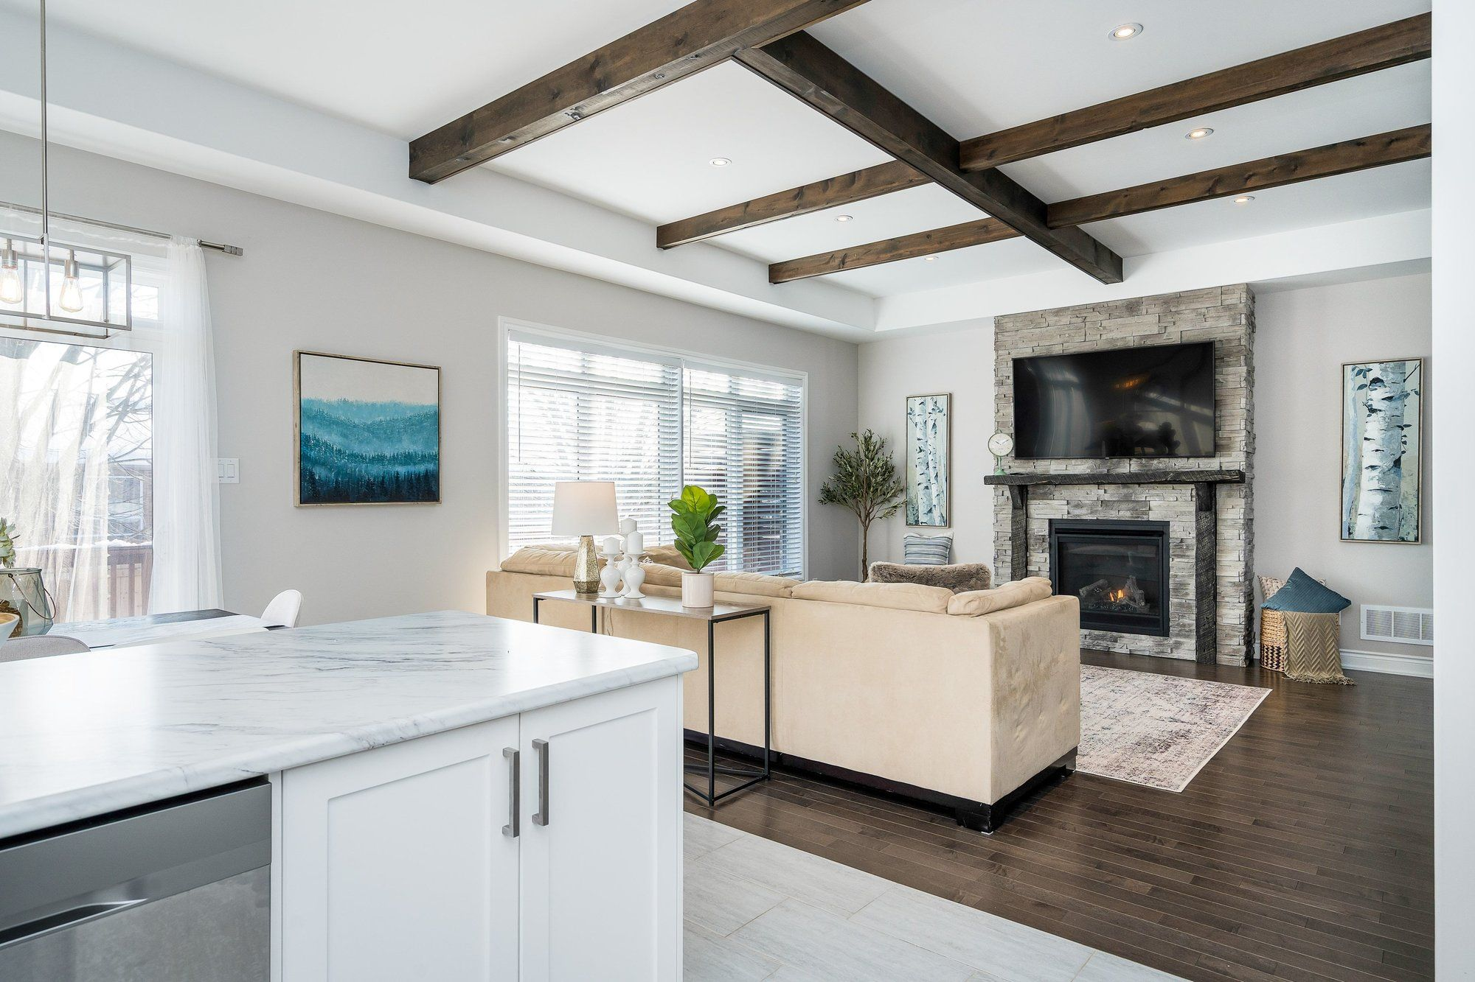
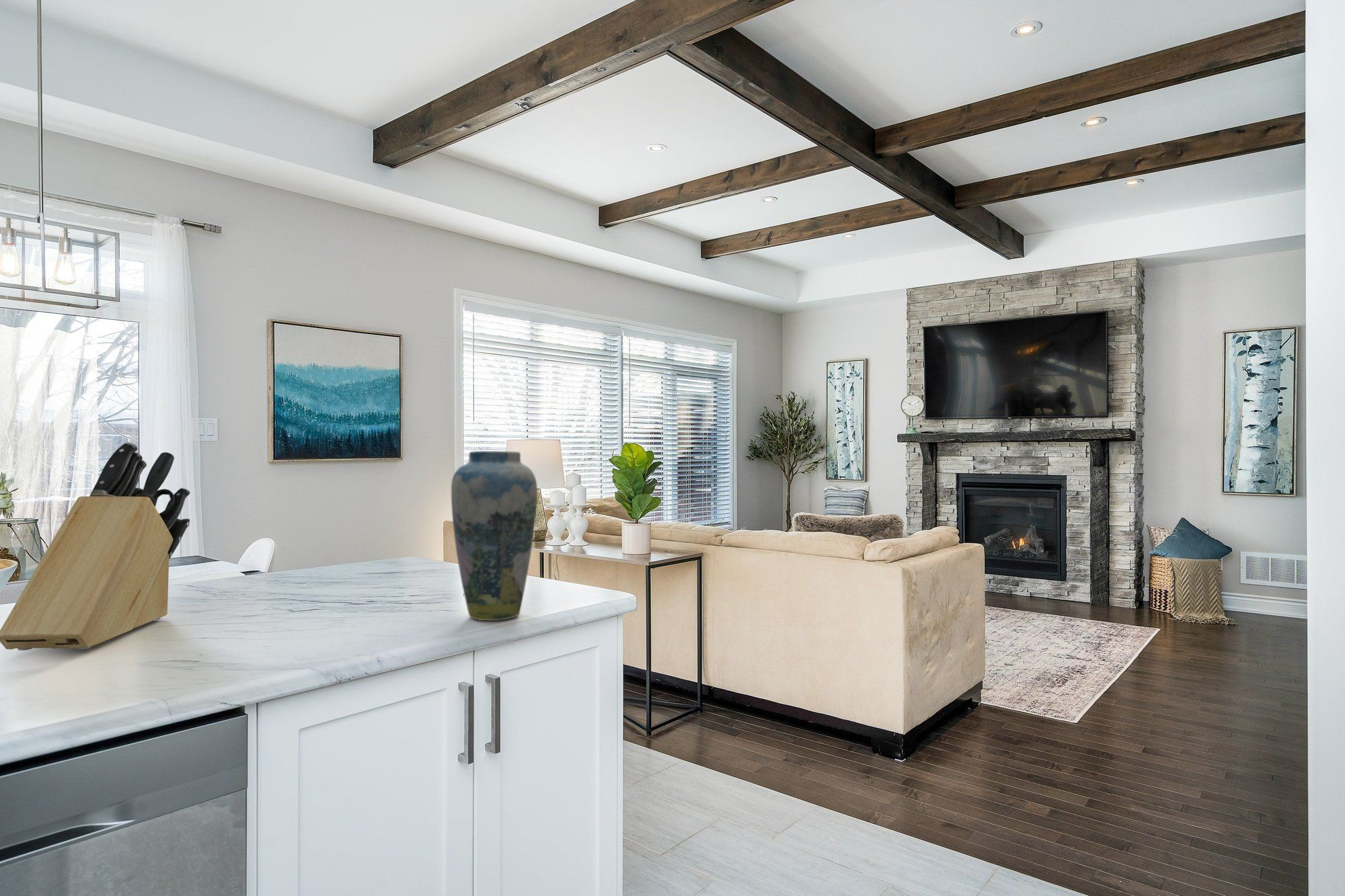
+ knife block [0,442,190,651]
+ vase [451,450,538,621]
